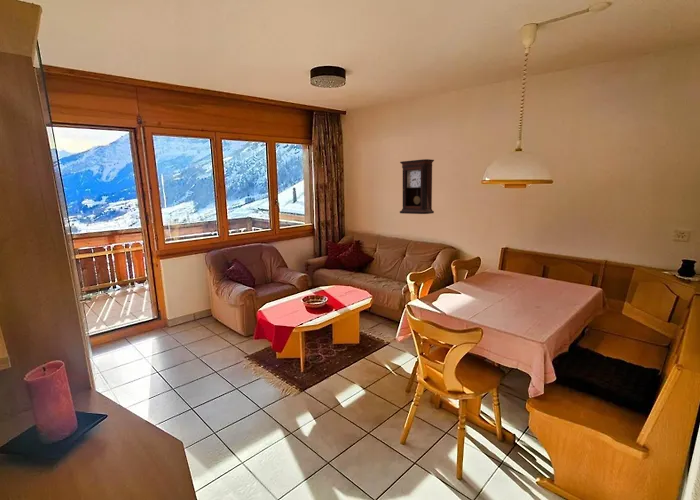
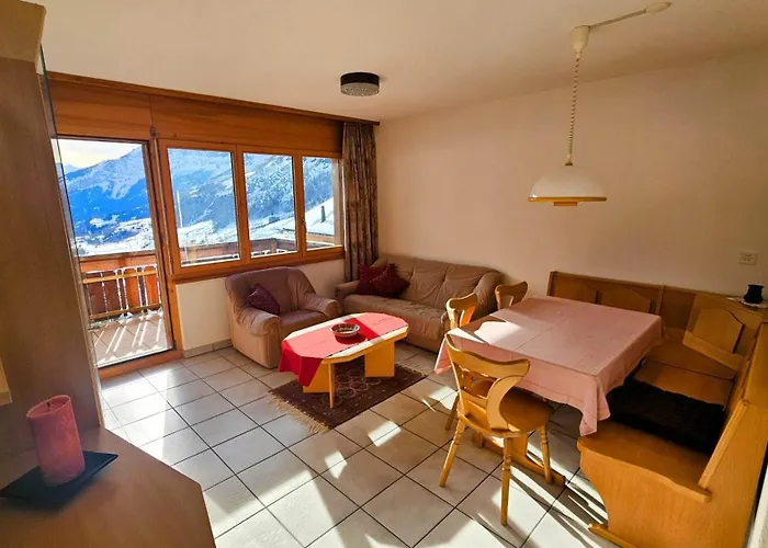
- pendulum clock [399,158,435,215]
